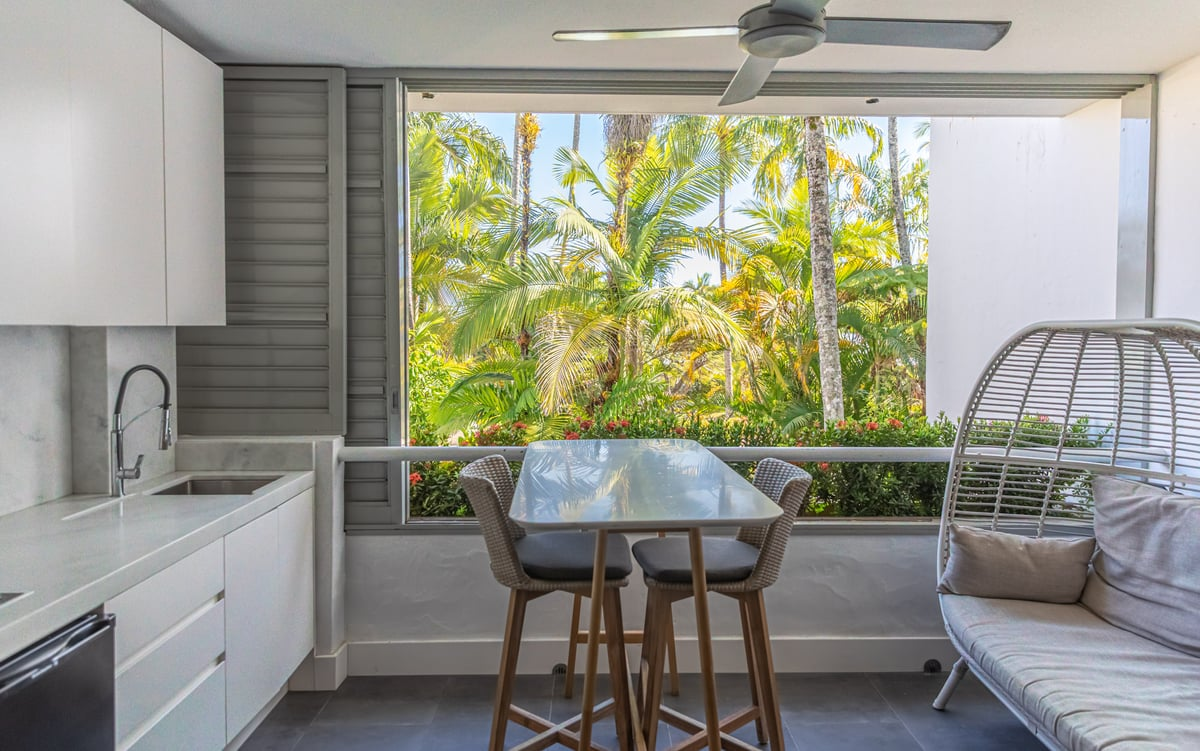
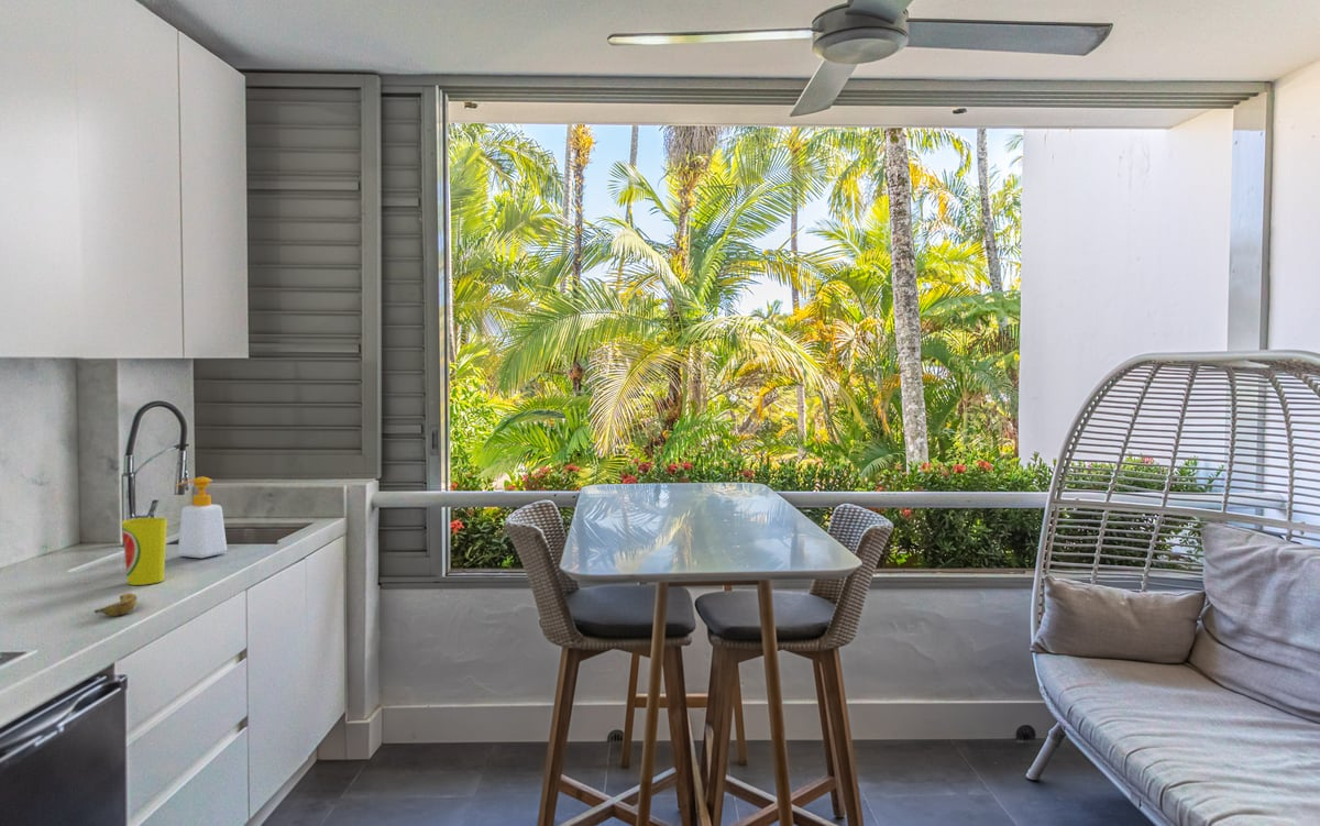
+ soap bottle [173,475,228,560]
+ cup [121,517,168,586]
+ banana [94,592,139,617]
